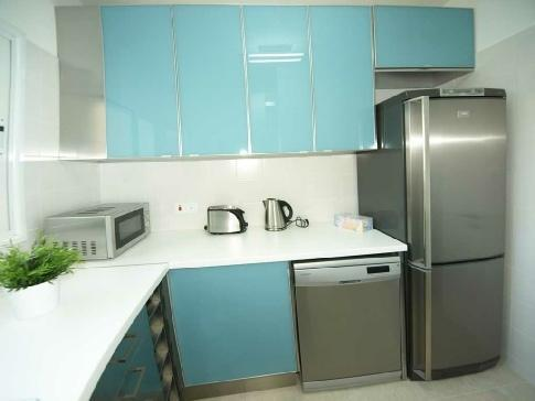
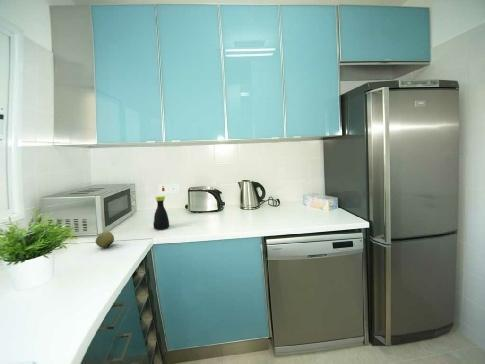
+ fruit [95,230,115,249]
+ bottle [152,195,170,230]
